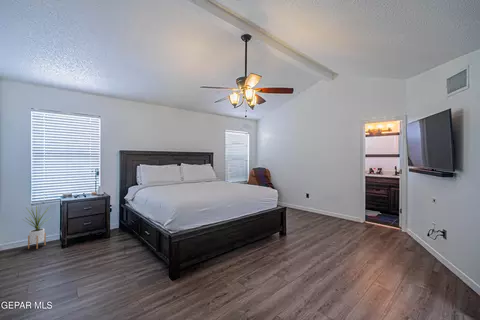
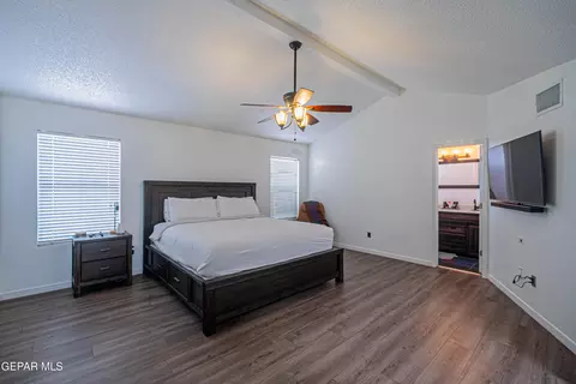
- house plant [21,204,52,250]
